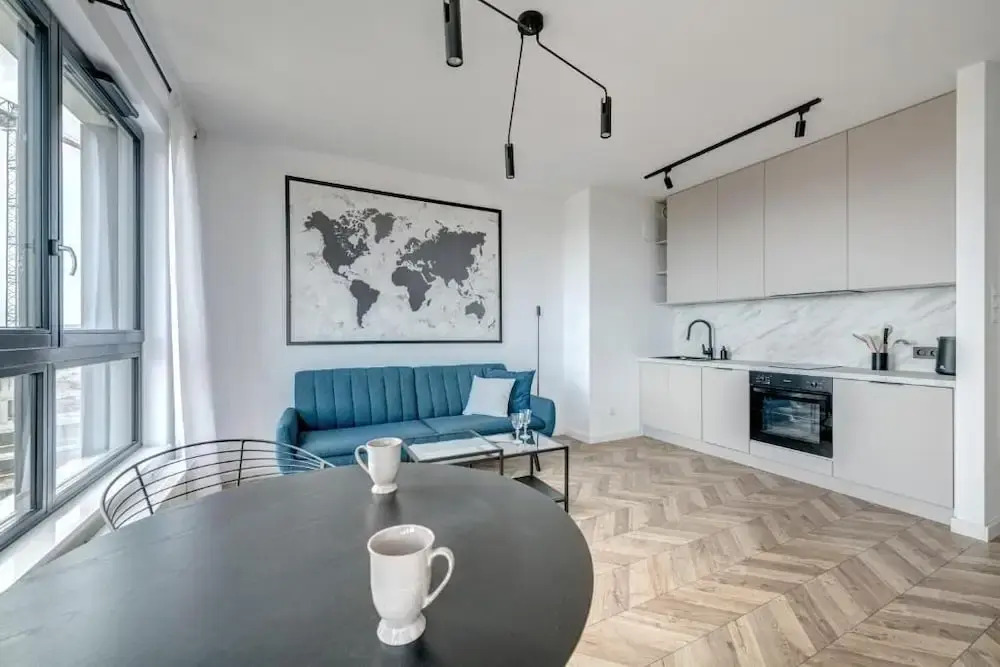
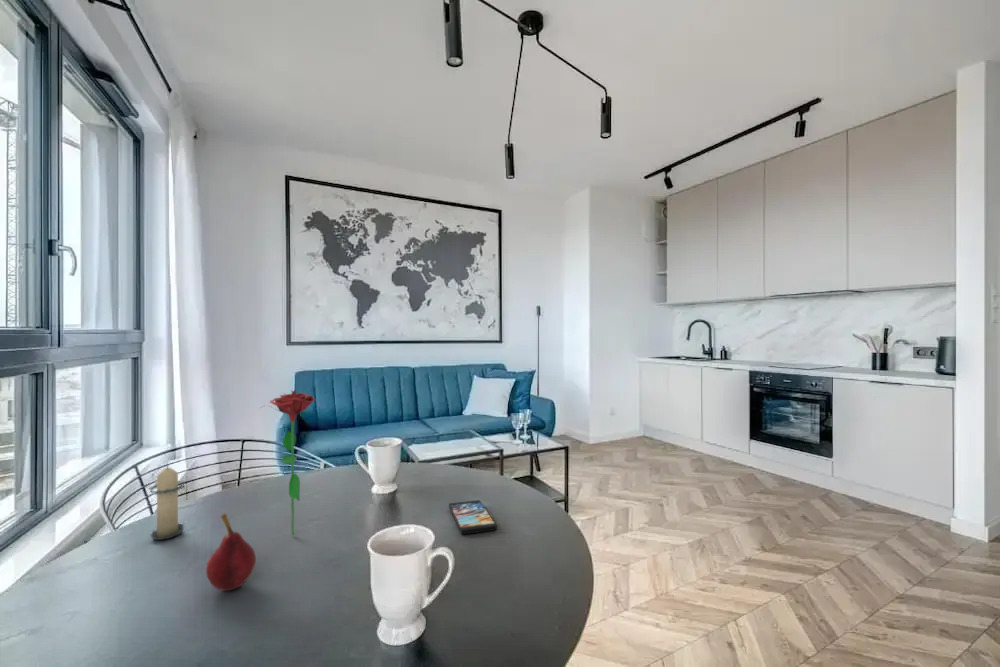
+ candle [147,462,187,541]
+ flower [258,389,322,536]
+ smartphone [448,499,498,536]
+ fruit [205,513,257,592]
